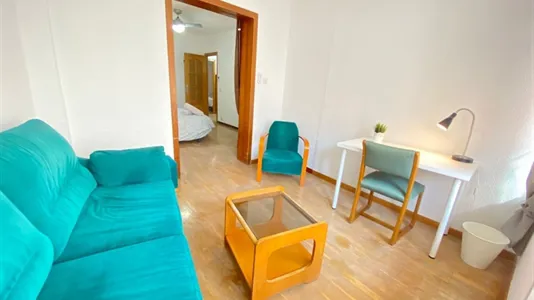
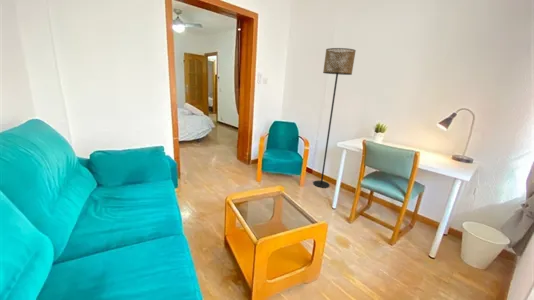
+ floor lamp [312,47,357,189]
